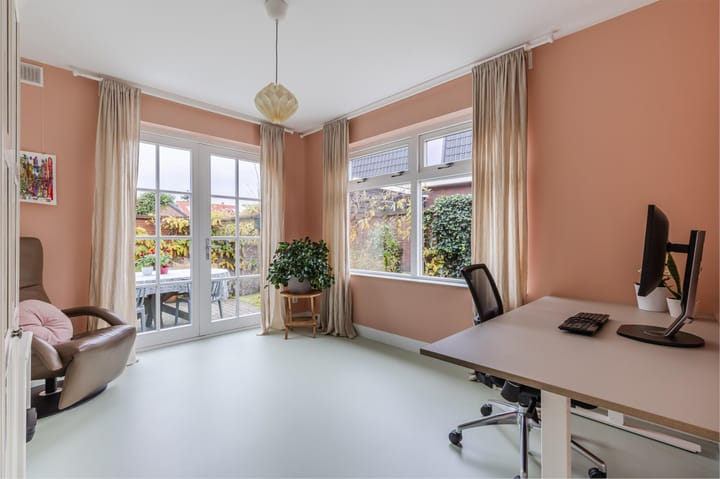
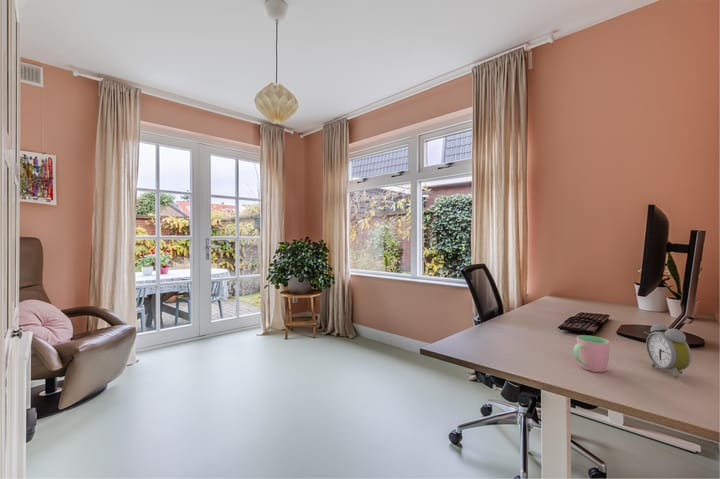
+ cup [573,334,610,373]
+ alarm clock [645,322,692,380]
